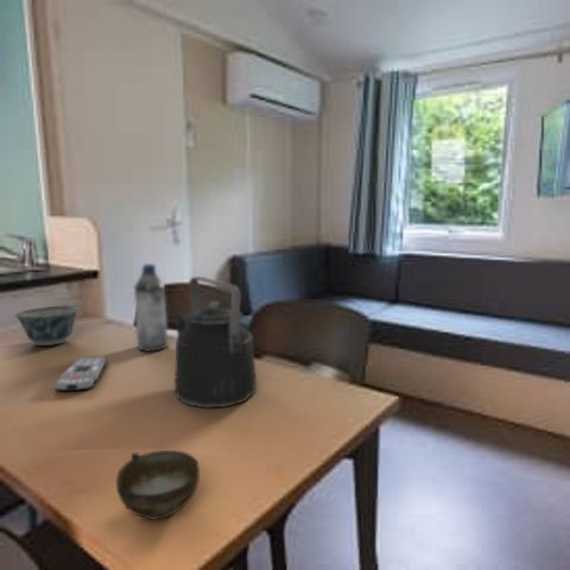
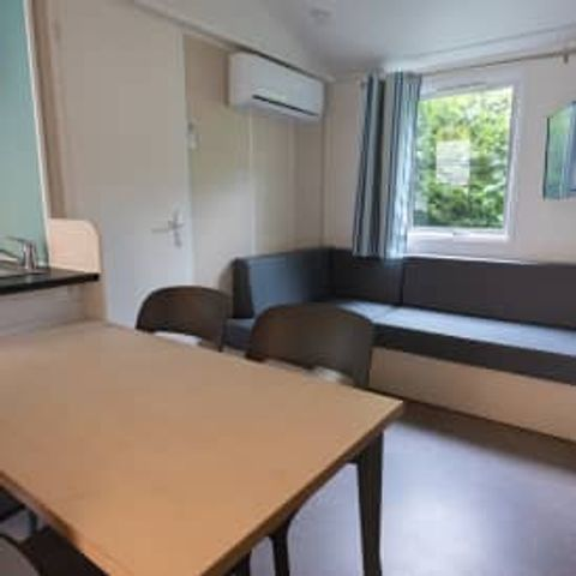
- remote control [52,355,107,392]
- kettle [172,276,258,410]
- water bottle [133,262,169,353]
- bowl [14,304,82,347]
- cup [115,449,201,521]
